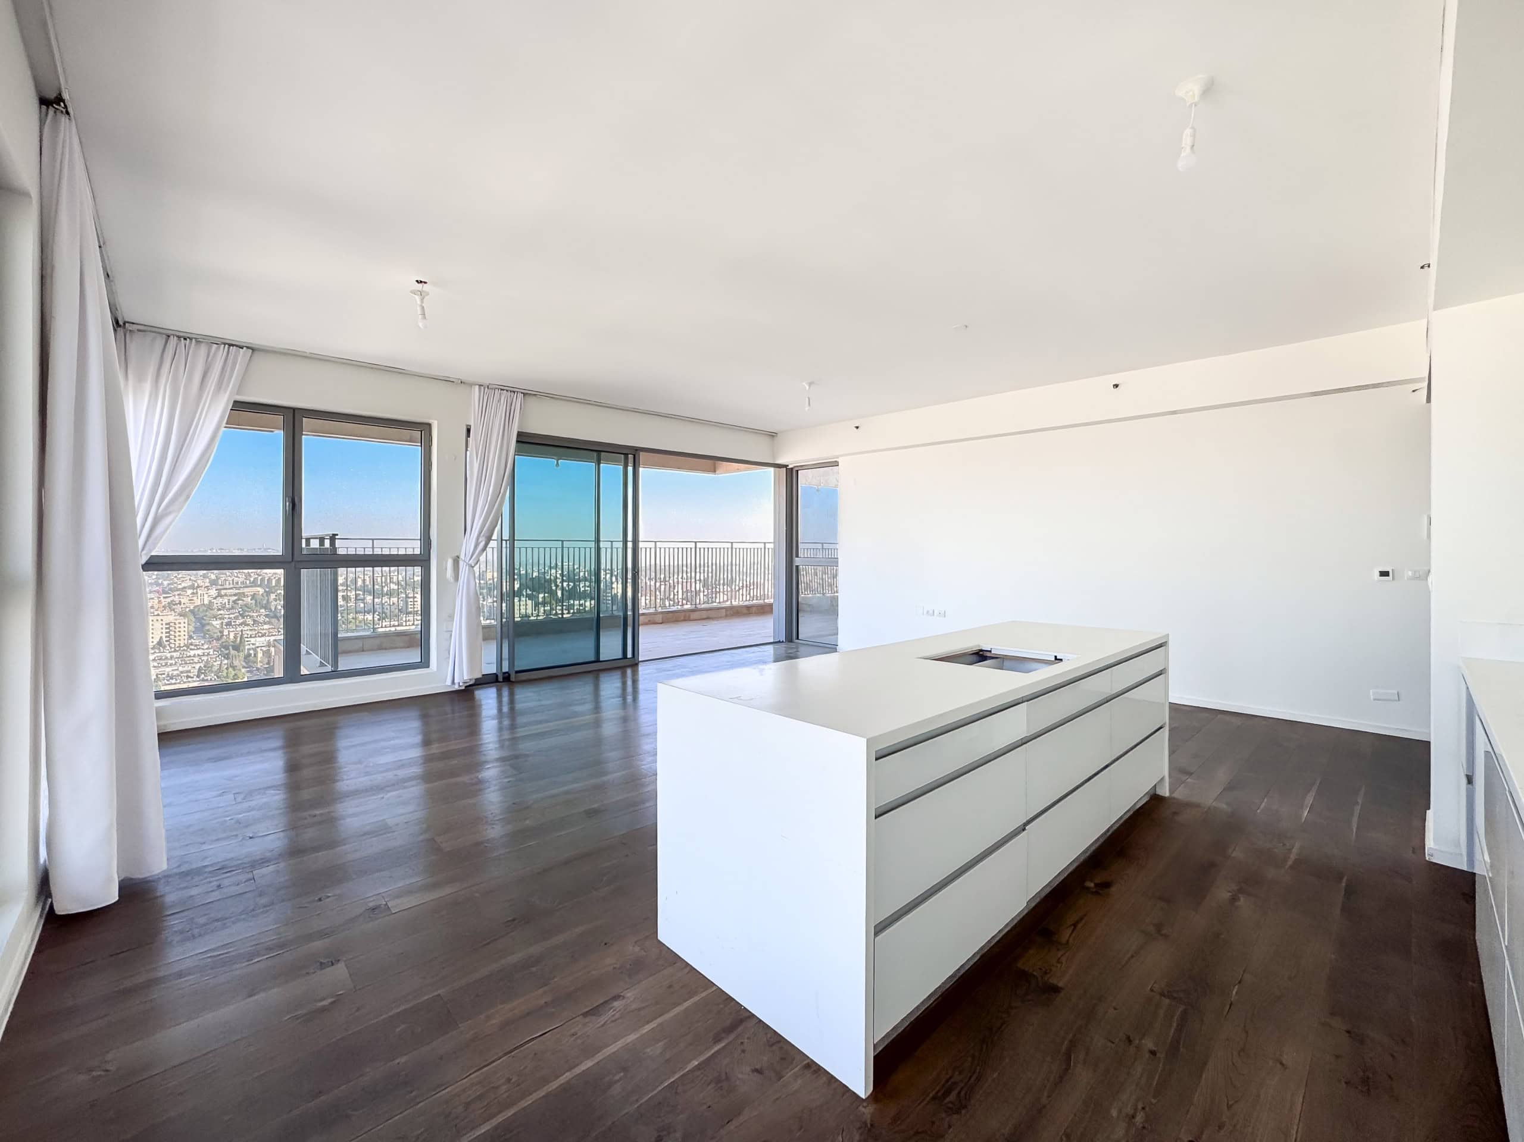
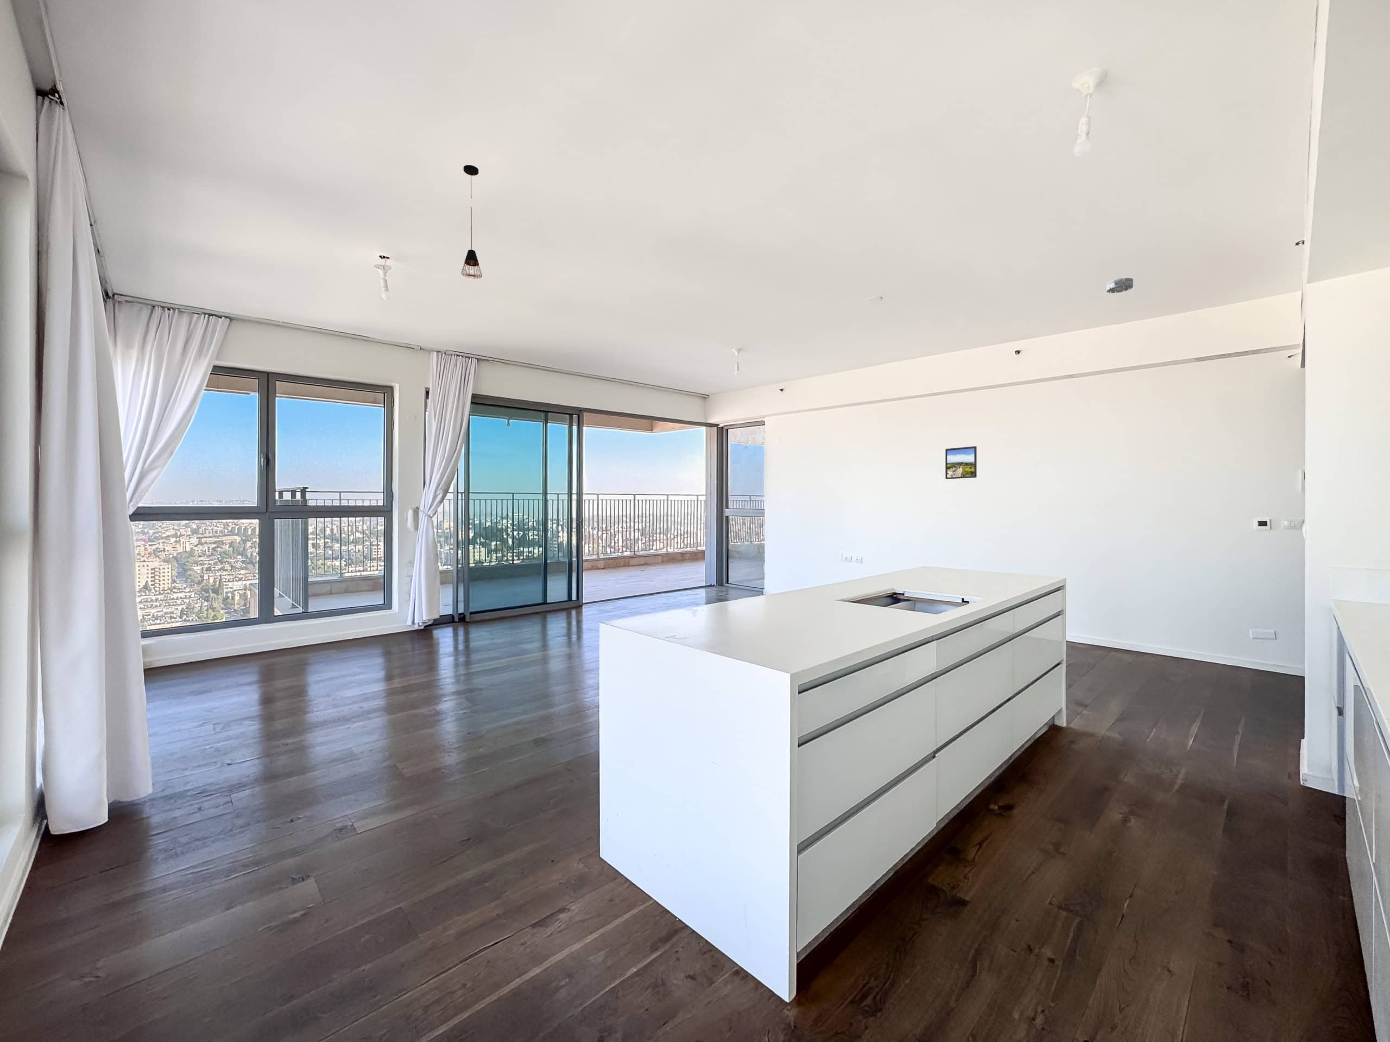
+ pendant light [461,164,483,279]
+ smoke detector [1107,277,1134,293]
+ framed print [945,445,977,479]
